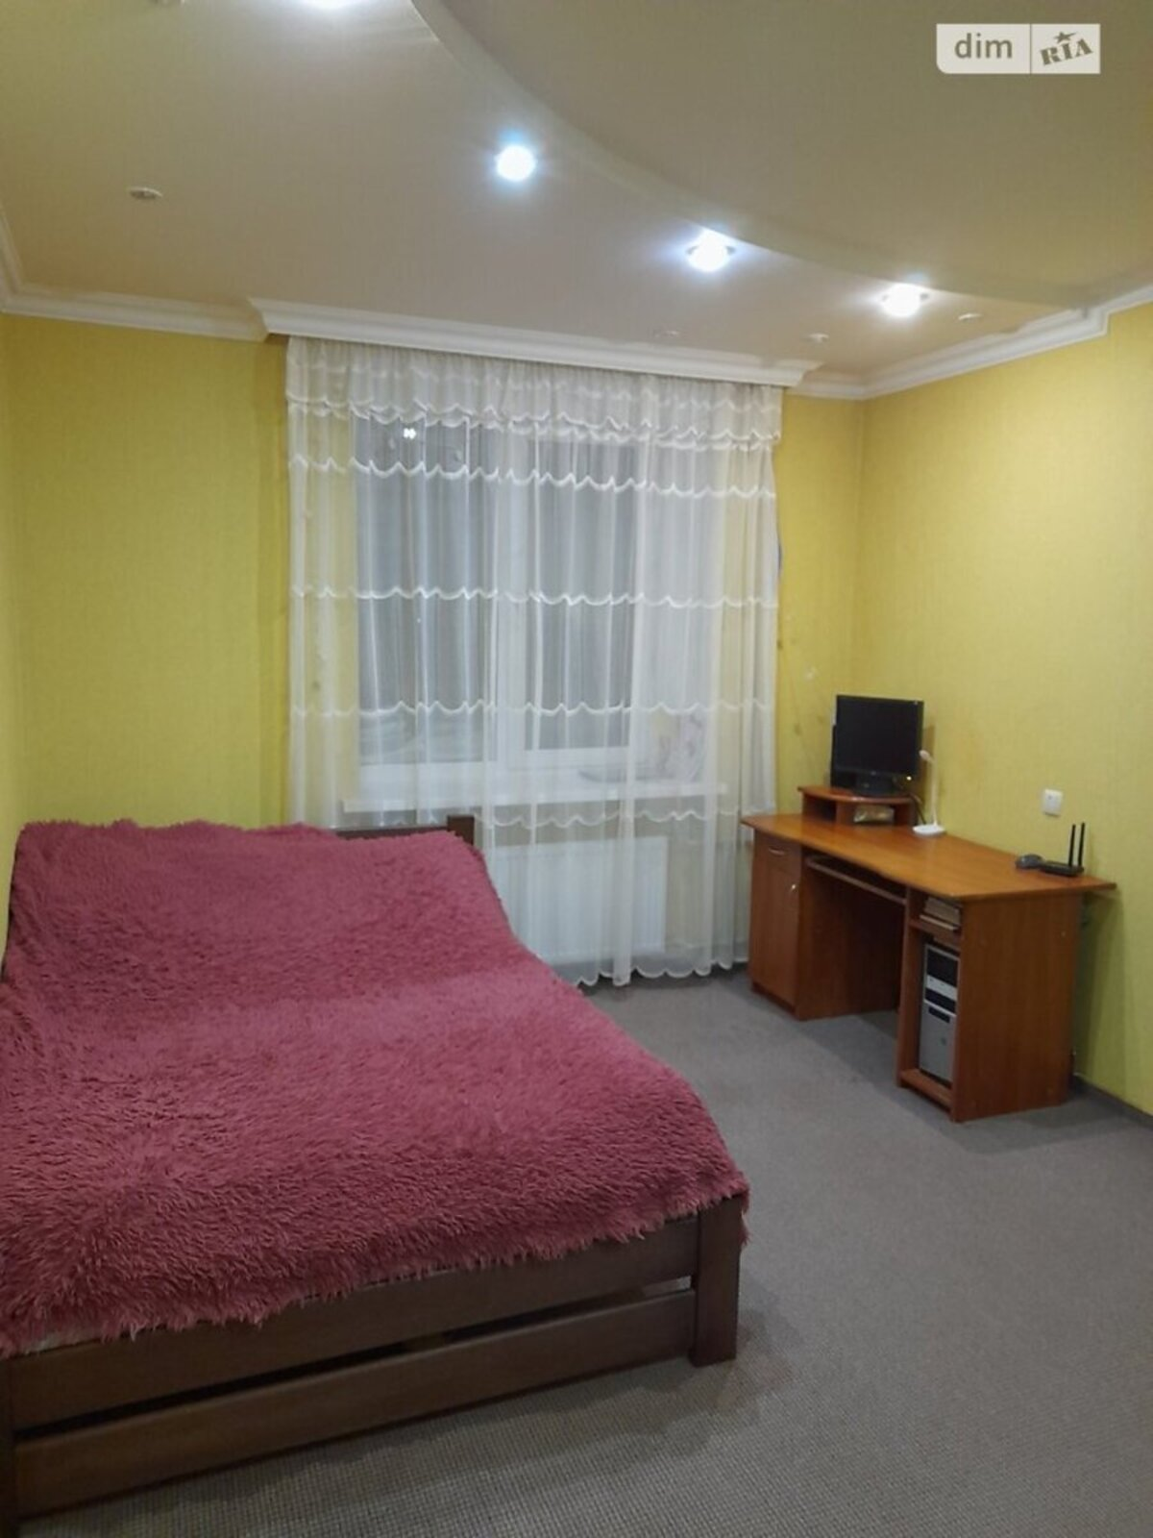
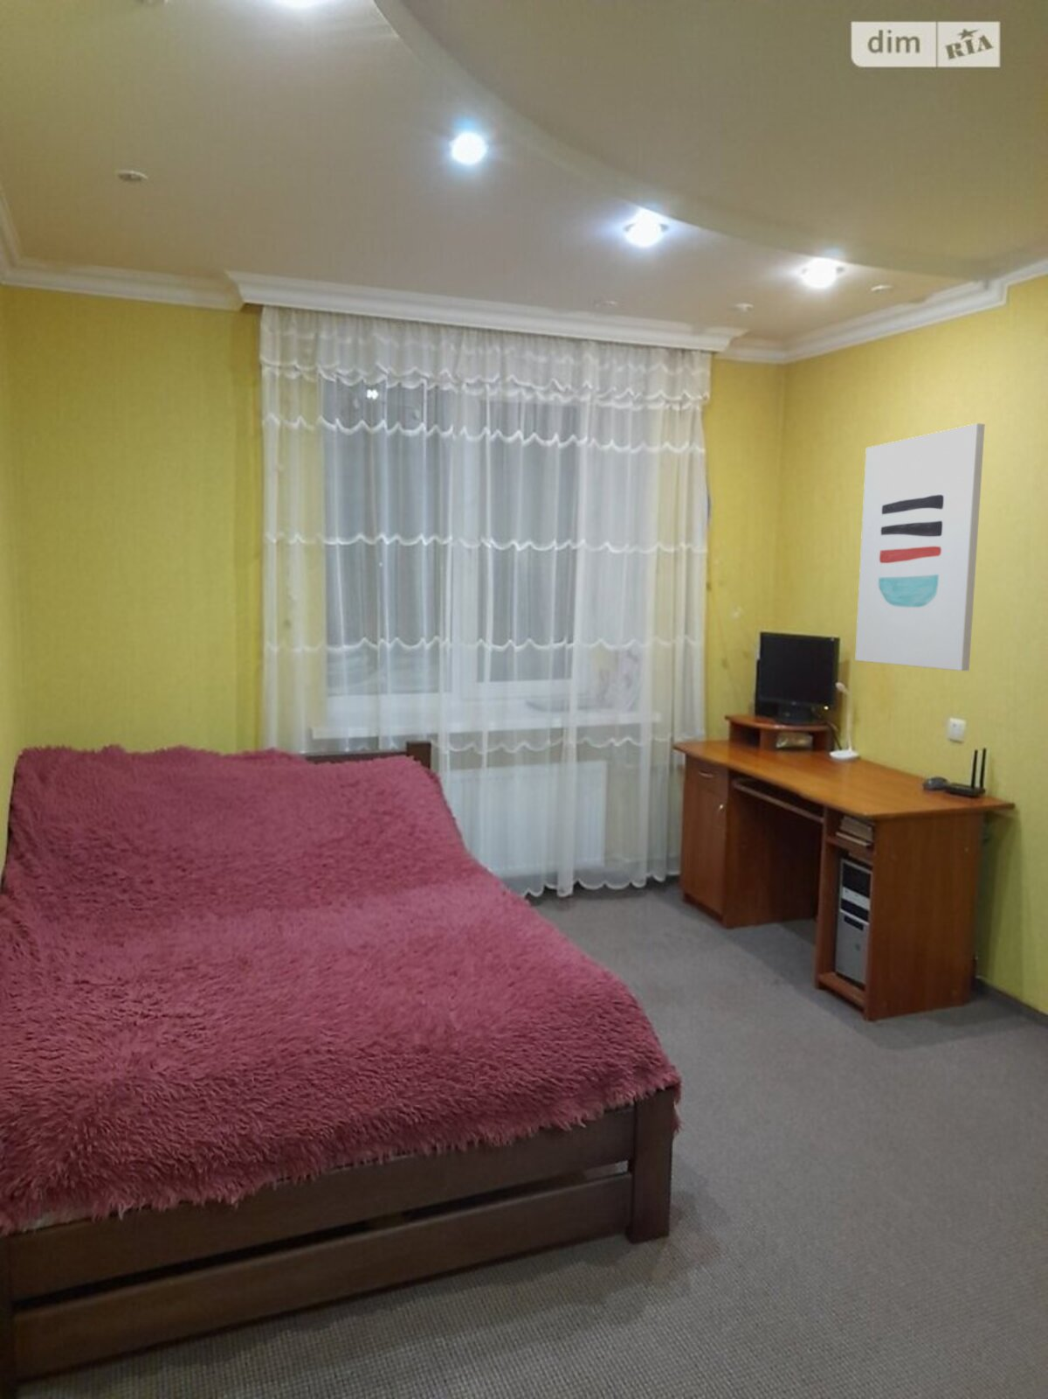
+ wall art [854,422,986,672]
